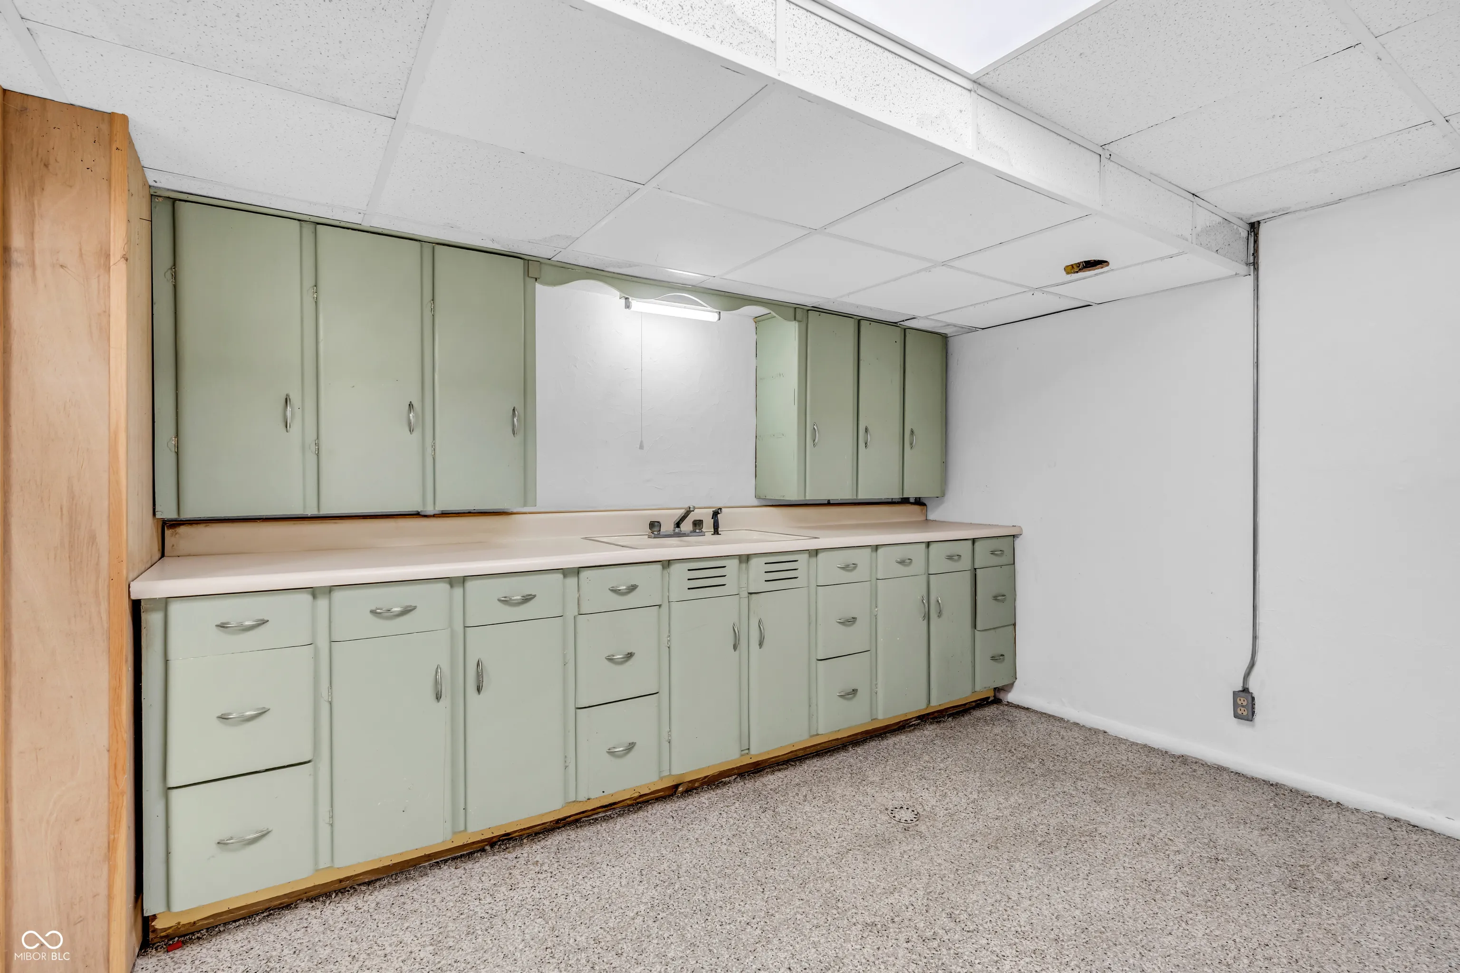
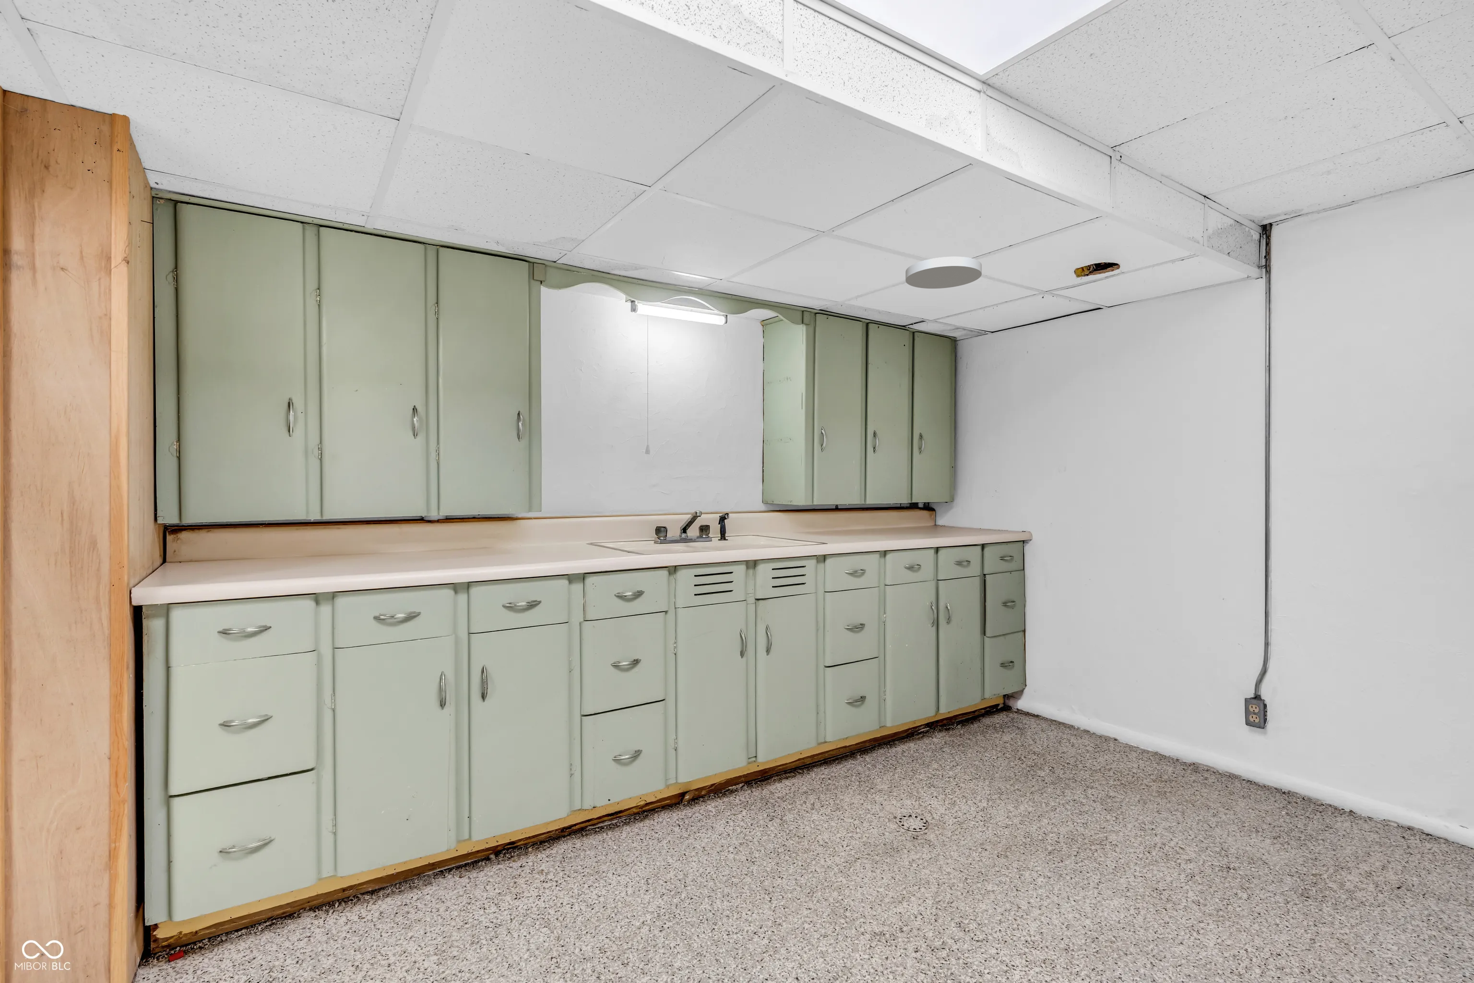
+ ceiling light [905,257,983,289]
